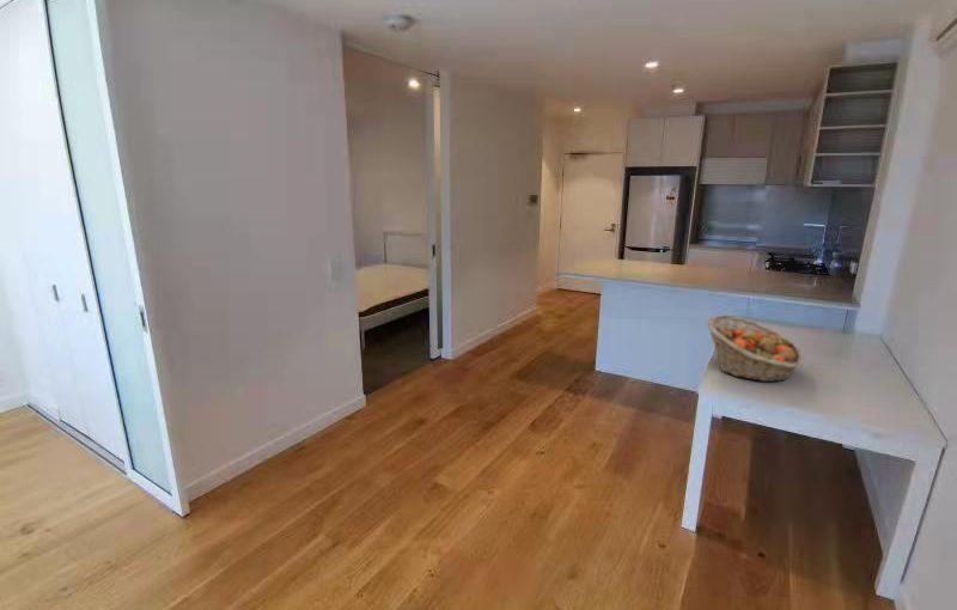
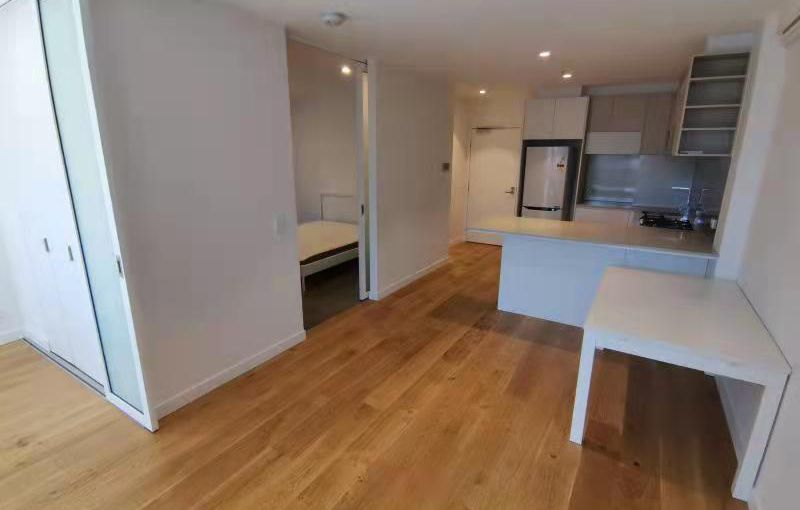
- fruit basket [706,313,805,383]
